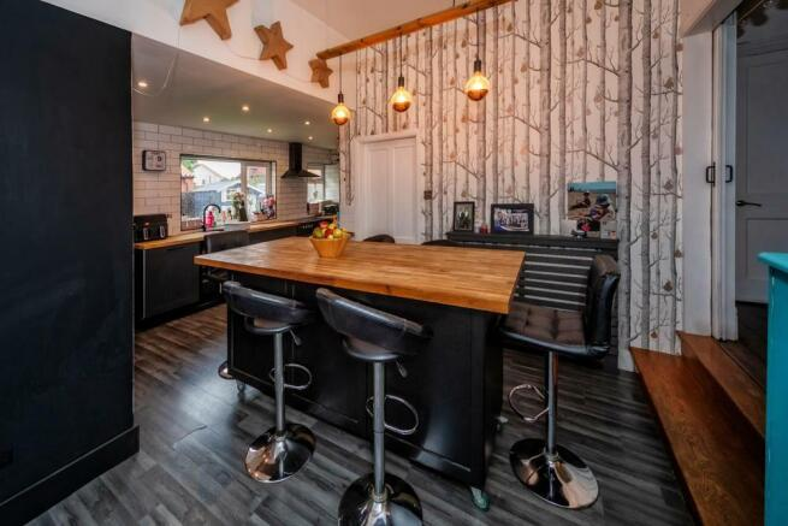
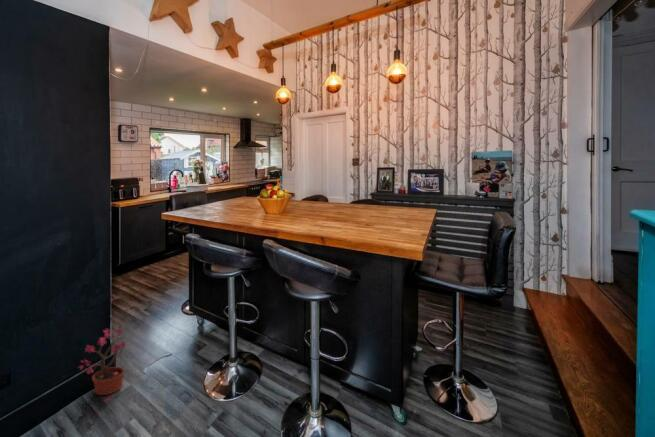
+ potted plant [77,328,127,403]
